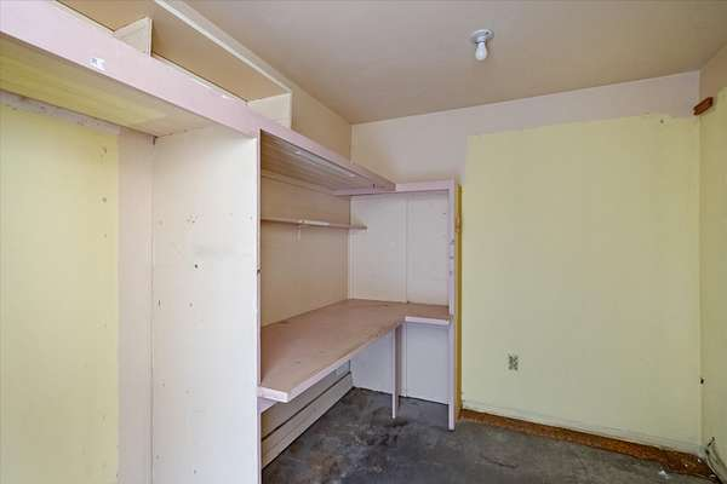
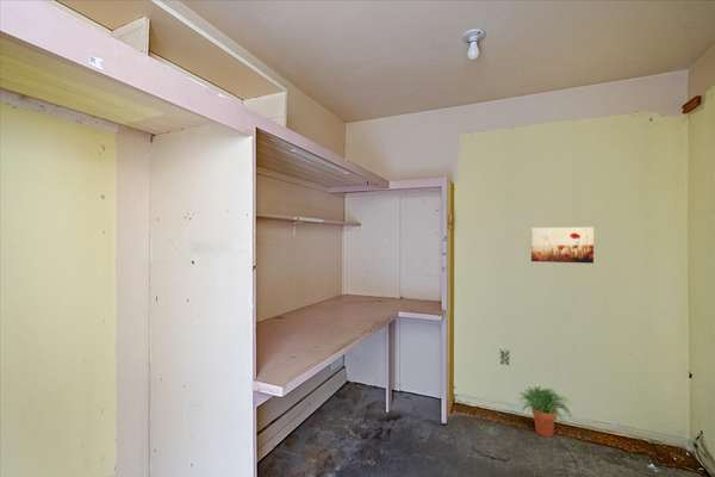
+ potted plant [518,385,573,438]
+ wall art [530,227,595,265]
